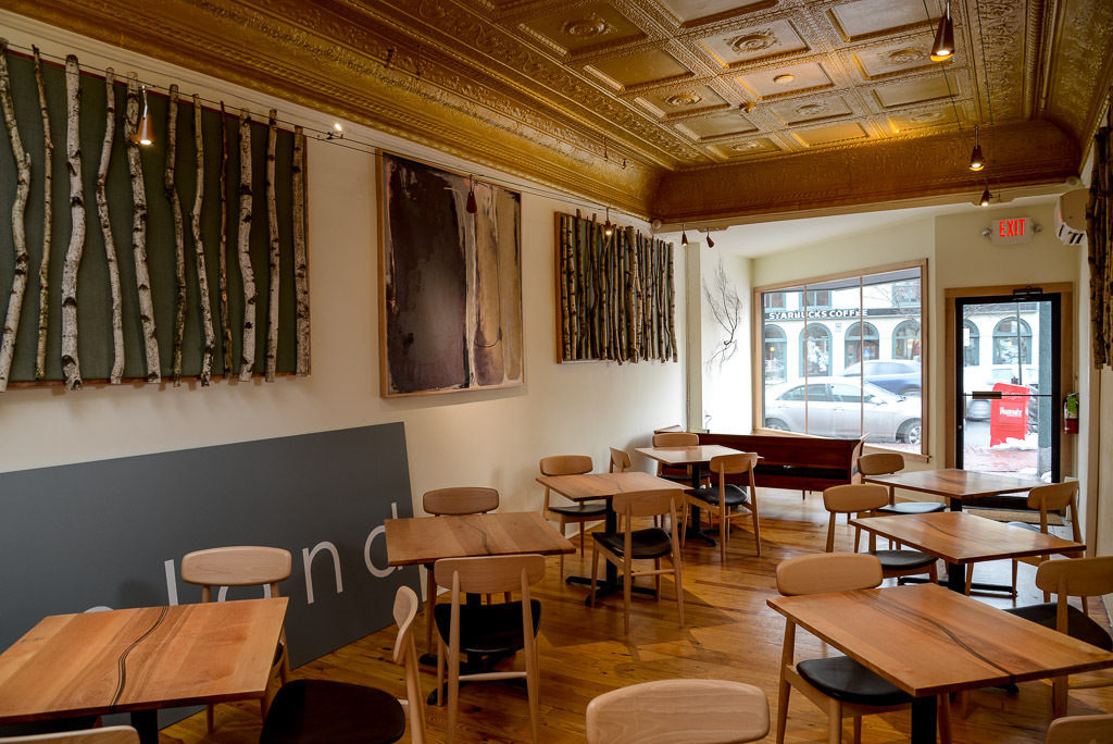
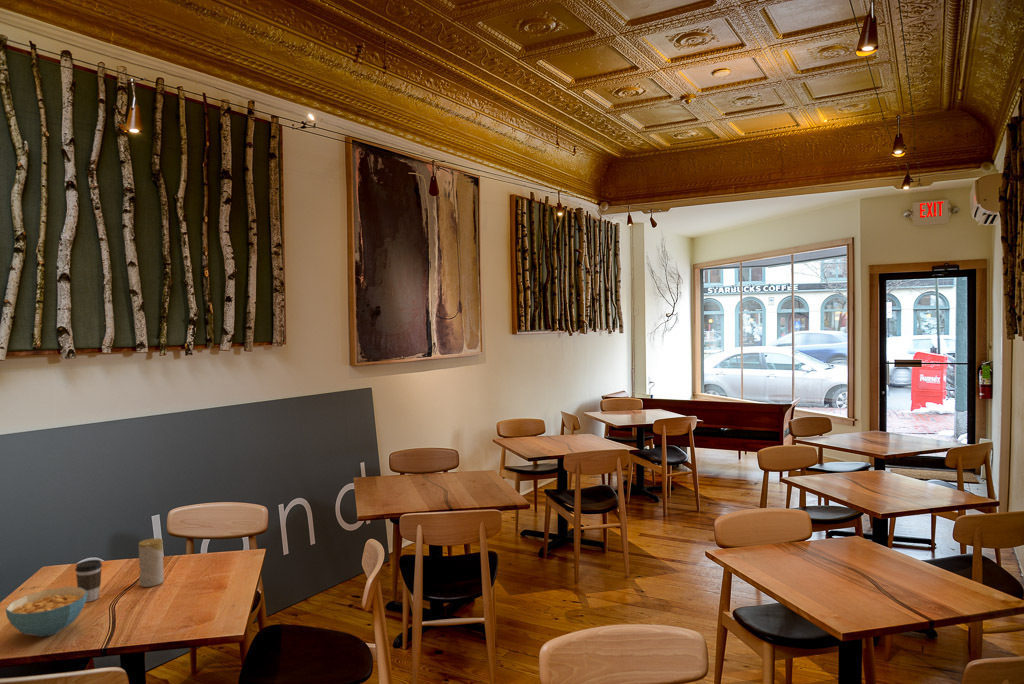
+ coffee cup [74,559,103,603]
+ cereal bowl [4,586,87,638]
+ candle [138,537,165,588]
